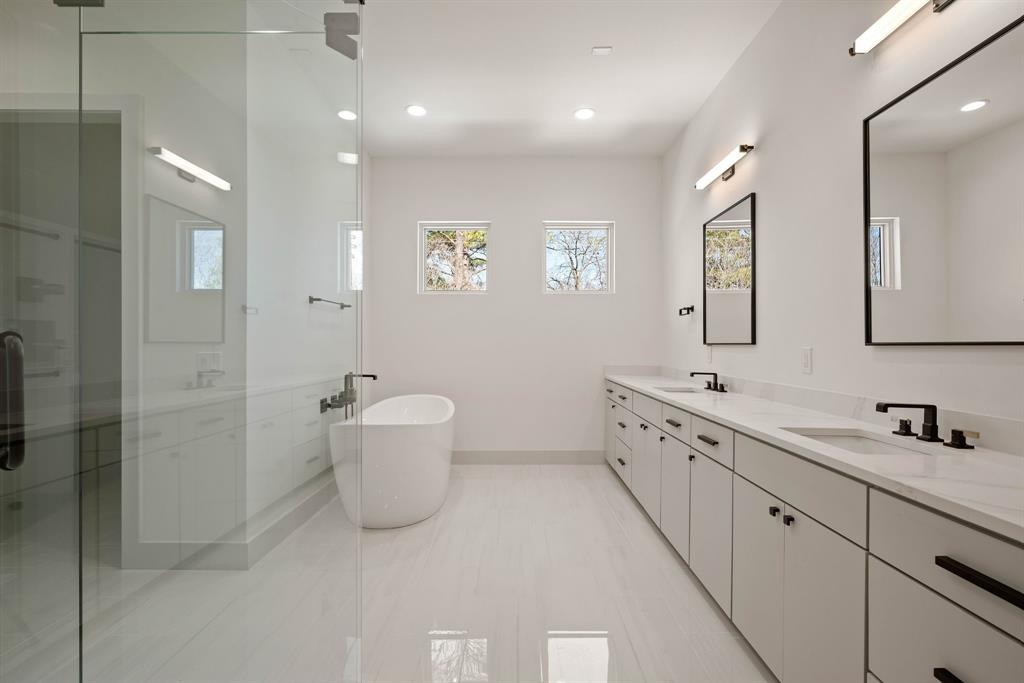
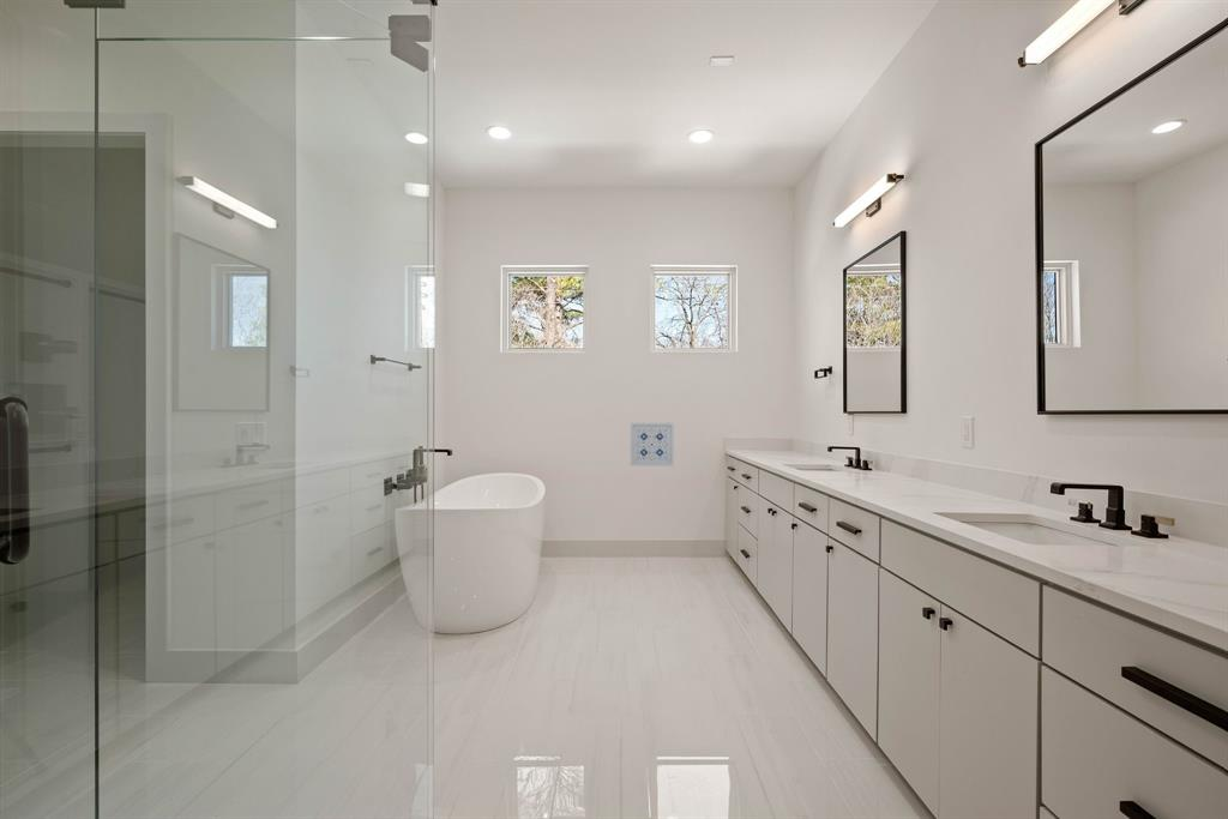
+ wall art [630,421,675,468]
